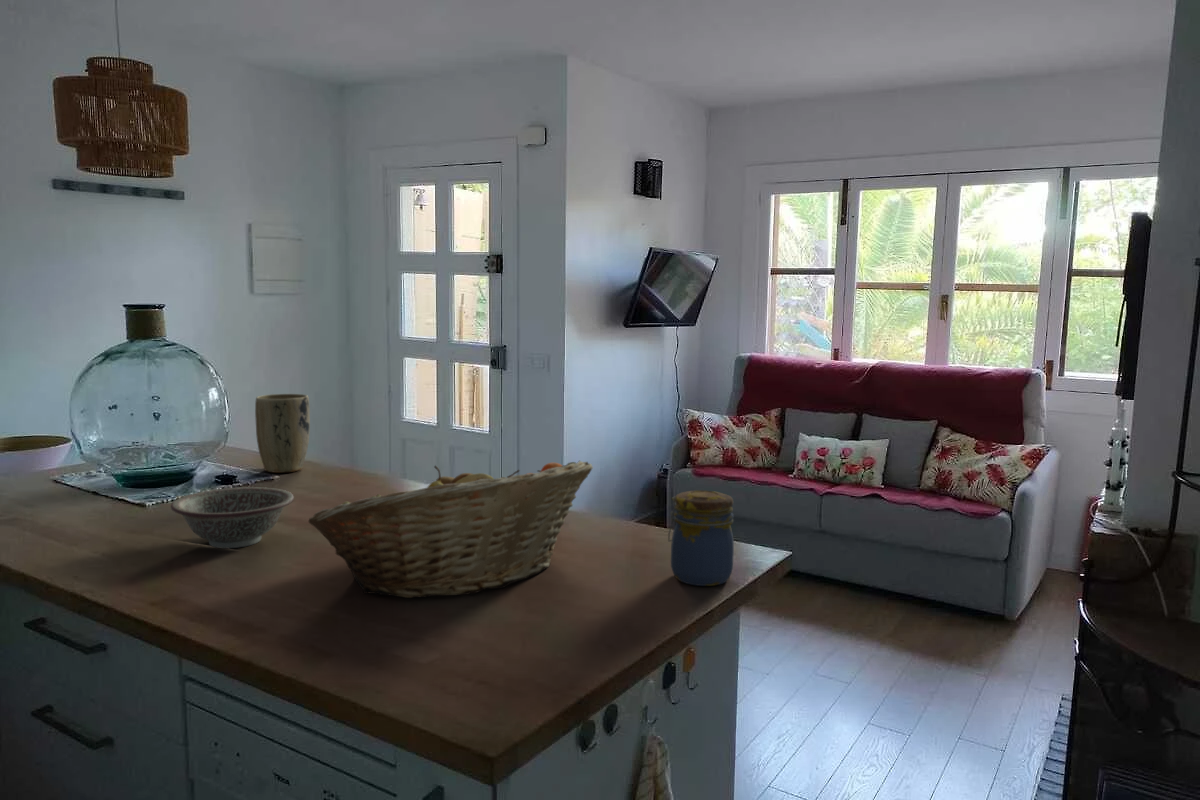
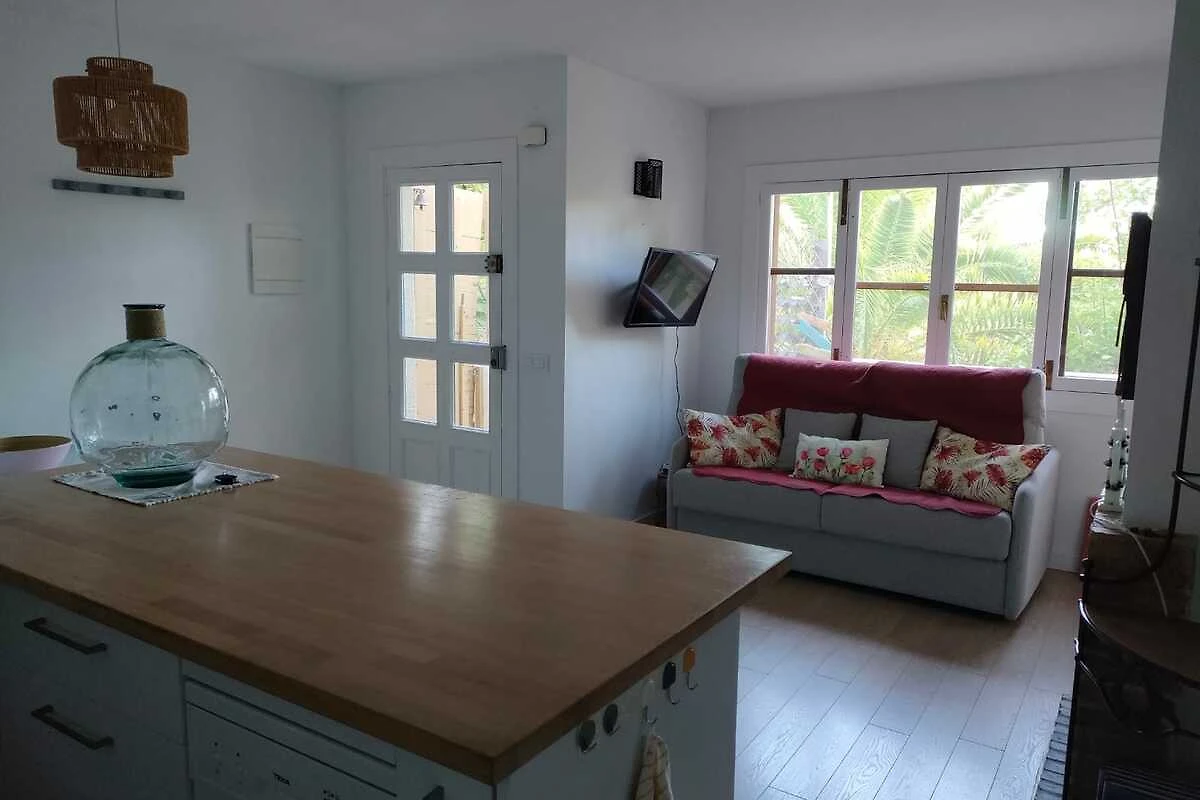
- decorative bowl [170,486,295,549]
- jar [667,489,735,587]
- fruit basket [307,460,594,599]
- plant pot [254,393,311,474]
